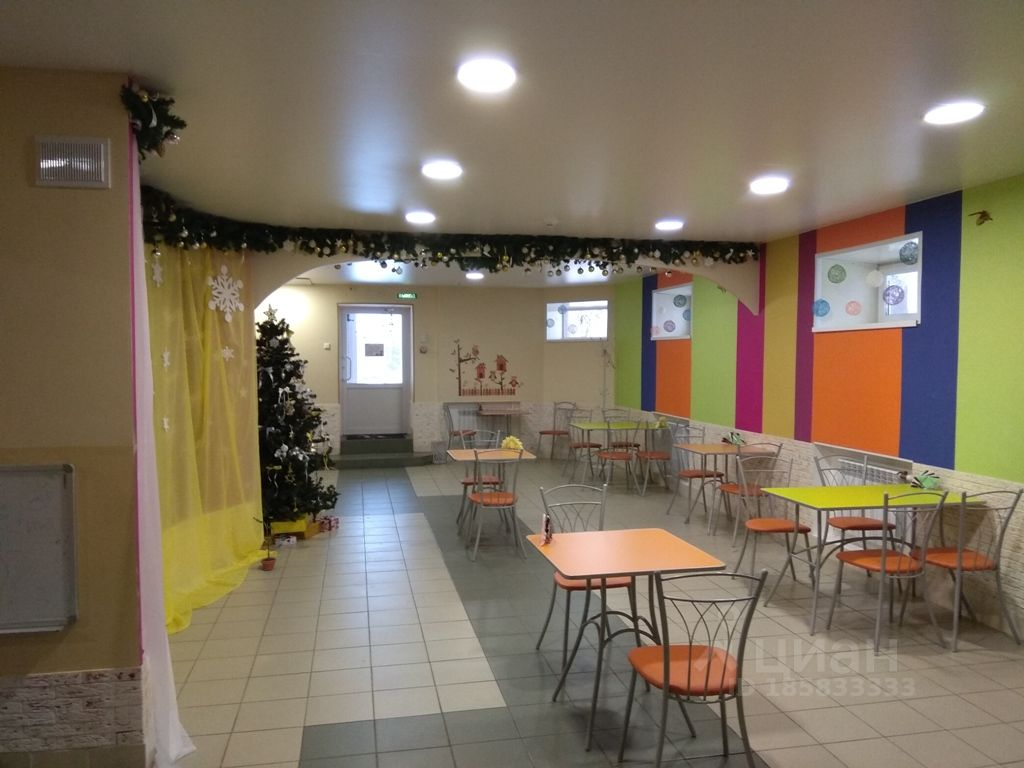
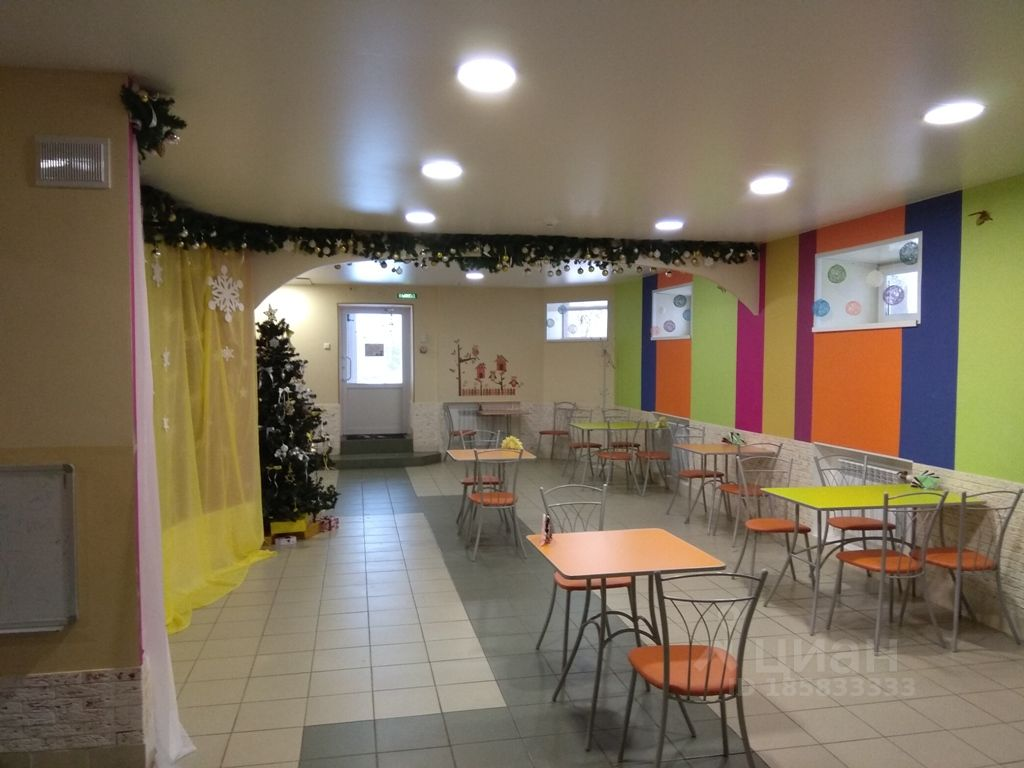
- potted plant [252,517,287,572]
- wastebasket [430,440,449,465]
